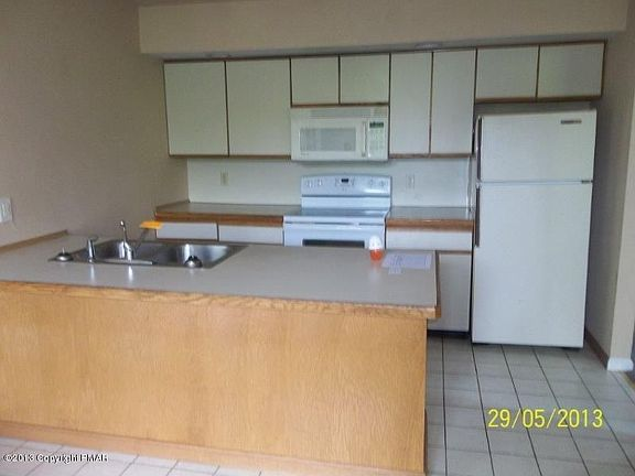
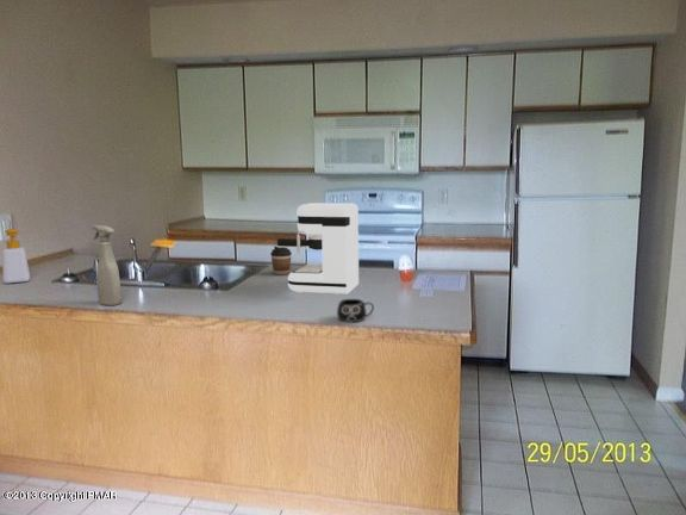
+ spray bottle [92,224,123,306]
+ coffee cup [269,246,293,275]
+ coffee maker [276,201,360,297]
+ mug [336,298,375,323]
+ soap bottle [1,228,31,285]
